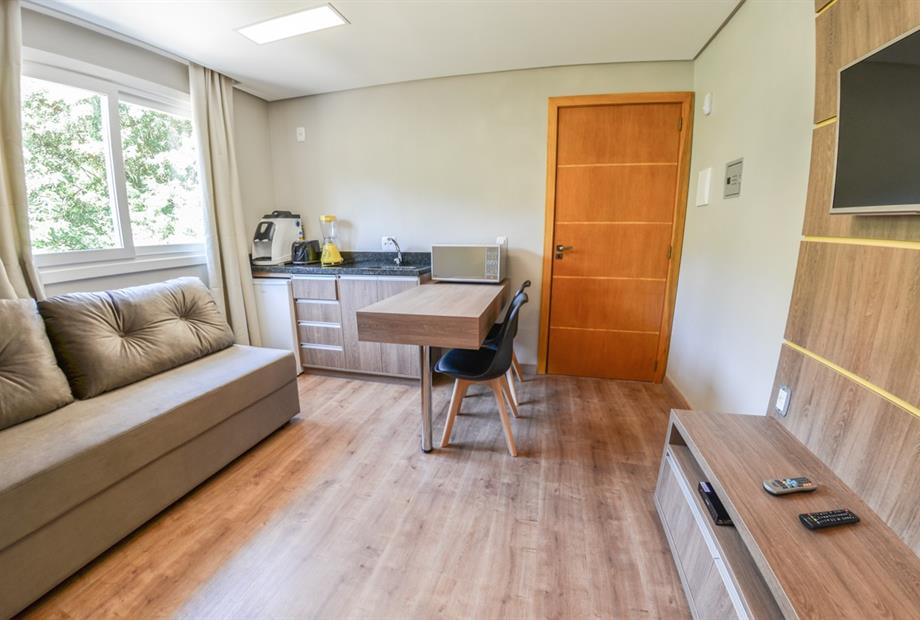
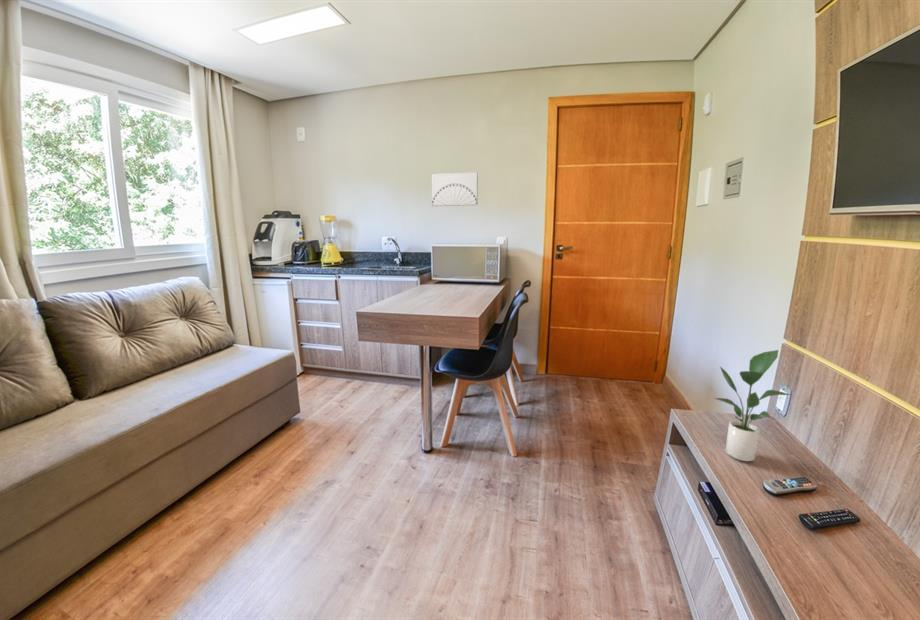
+ wall art [431,171,479,207]
+ potted plant [713,349,792,462]
